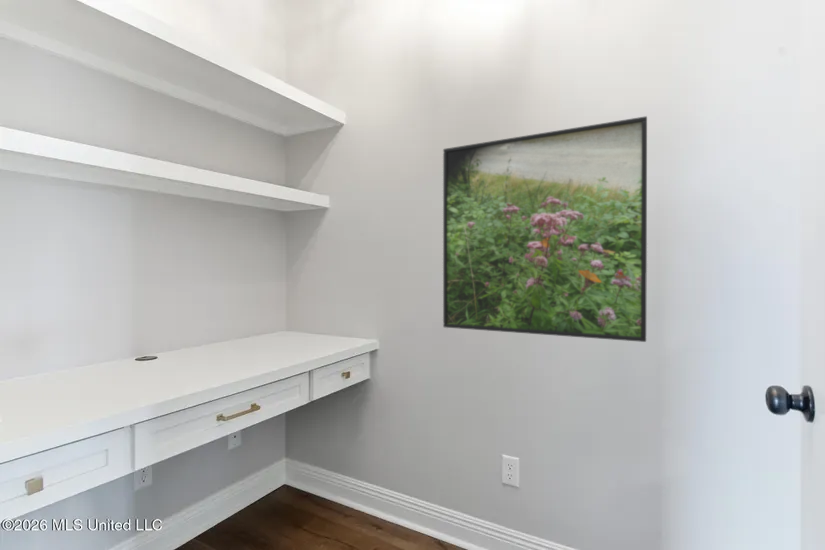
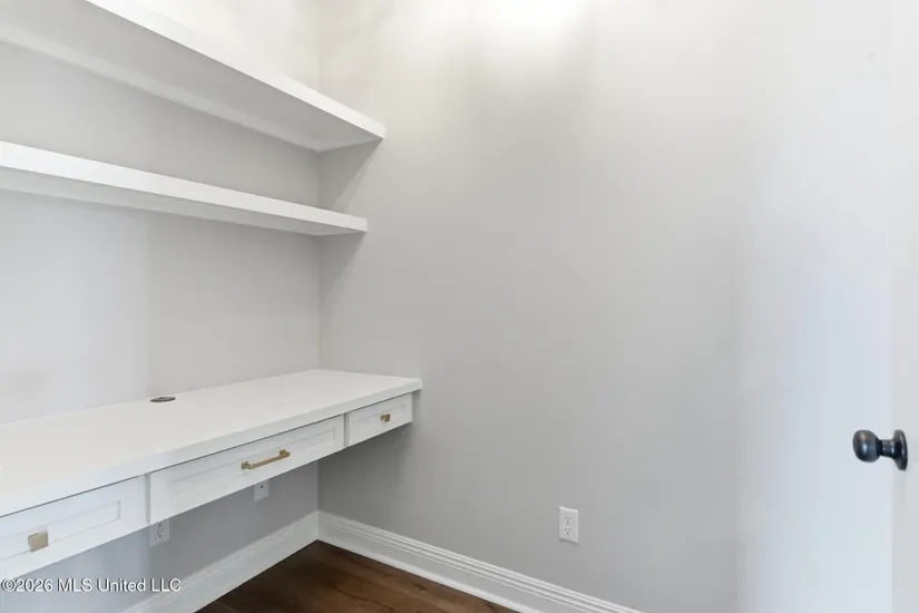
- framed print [442,115,648,343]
